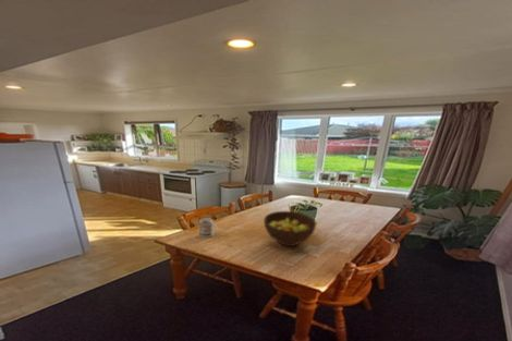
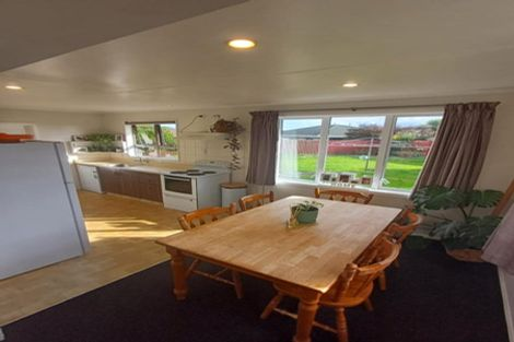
- mug [198,217,218,239]
- fruit bowl [263,210,317,247]
